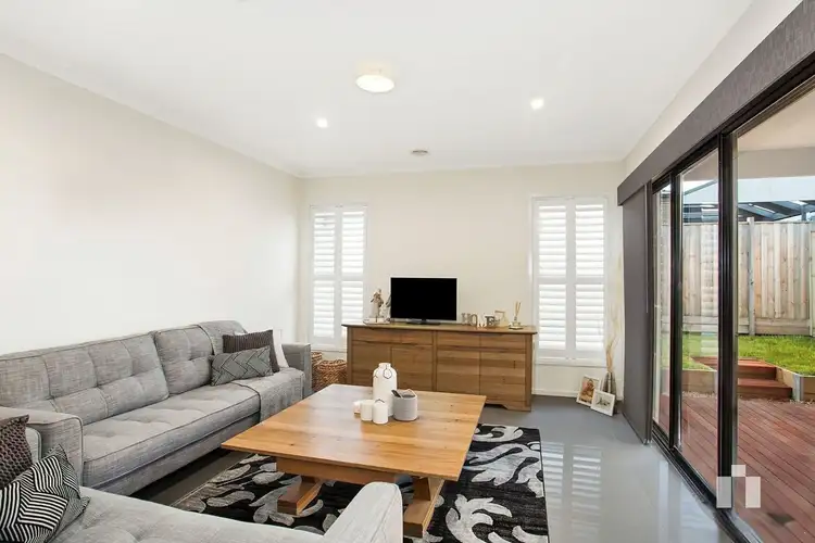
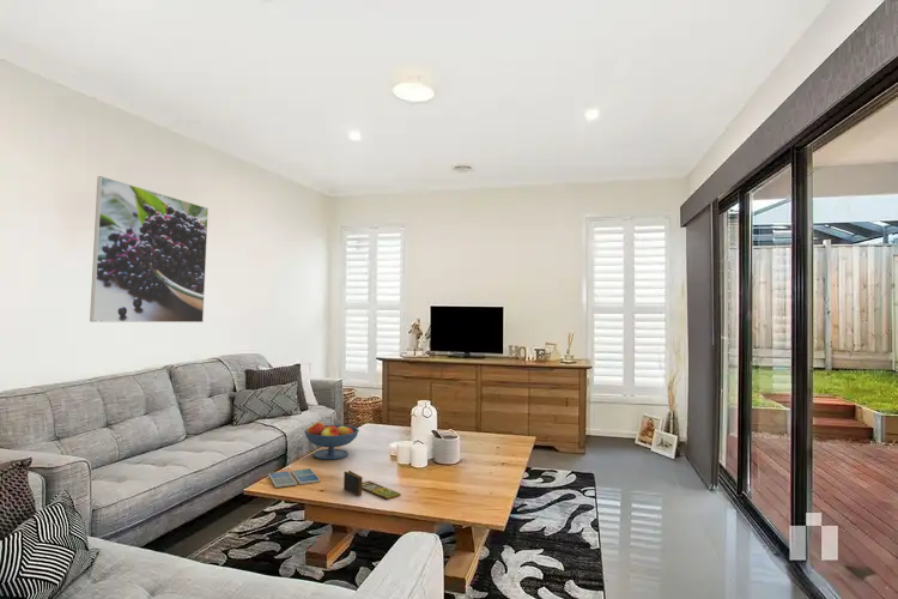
+ drink coaster [267,467,321,489]
+ board game [342,470,402,501]
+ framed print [89,175,210,323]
+ fruit bowl [303,420,360,460]
